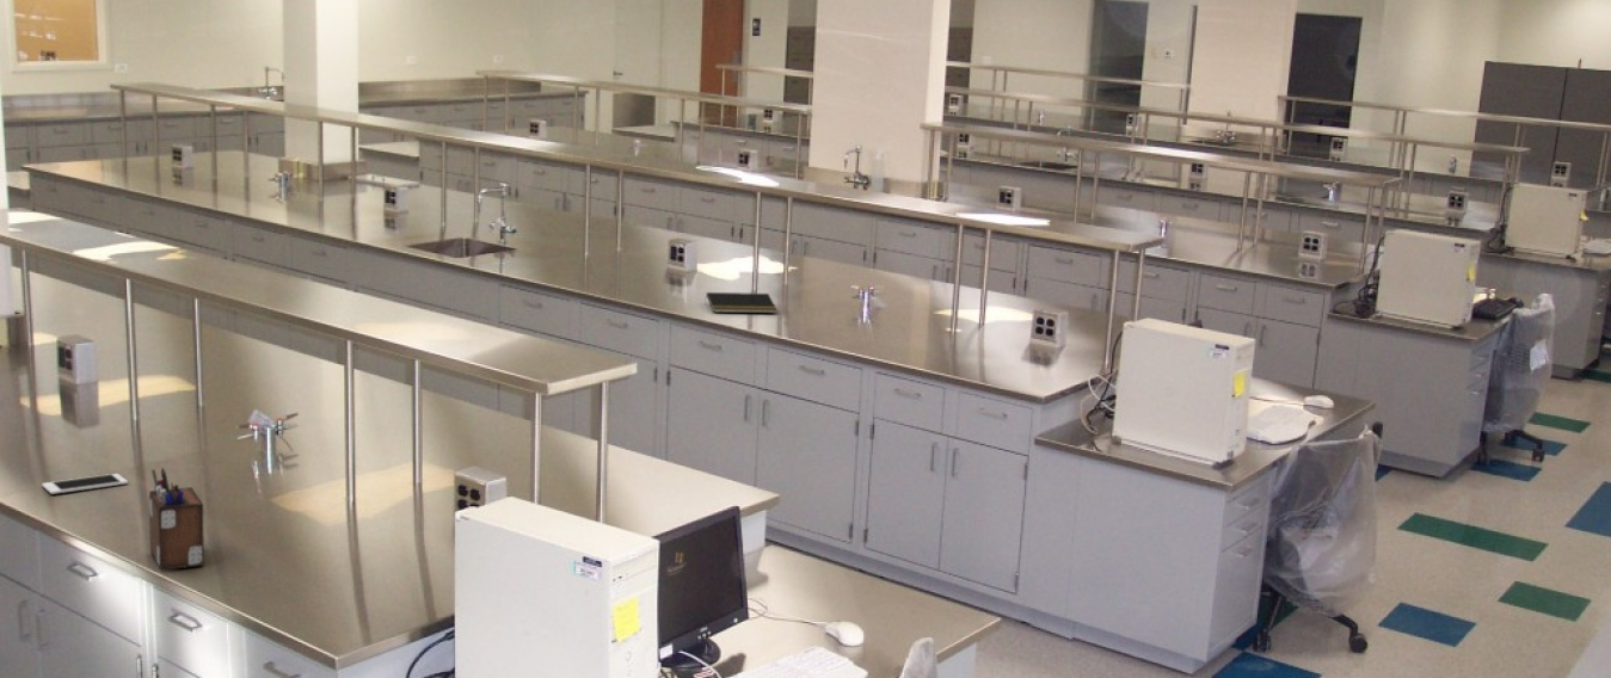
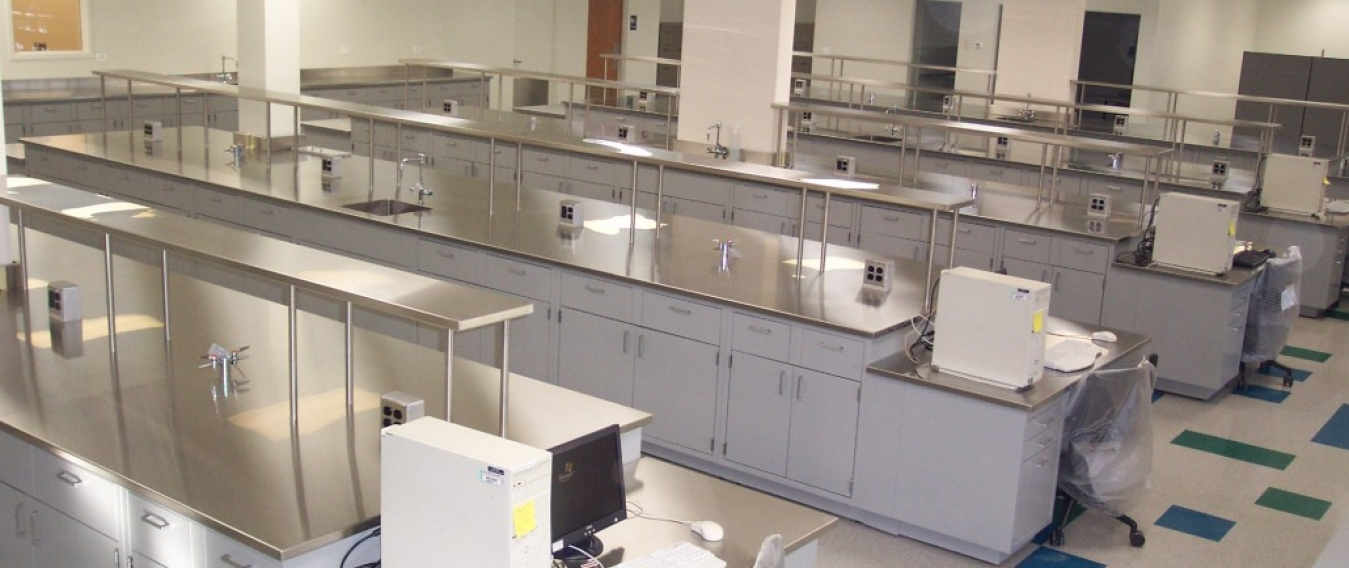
- notepad [703,291,779,314]
- desk organizer [148,467,205,572]
- cell phone [41,473,129,495]
